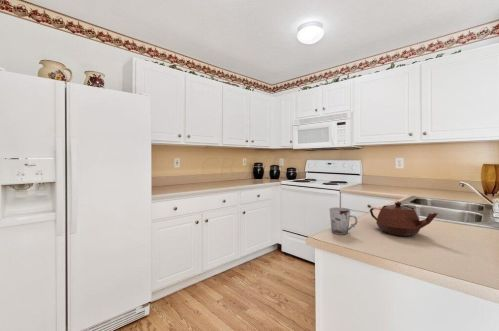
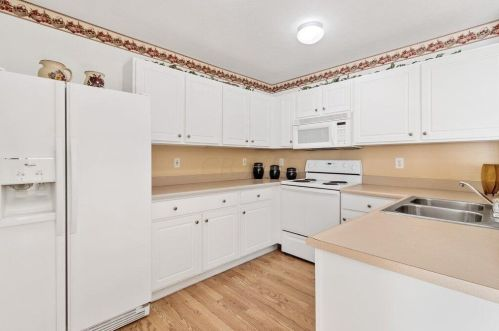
- teapot [369,200,440,237]
- cup [328,207,358,235]
